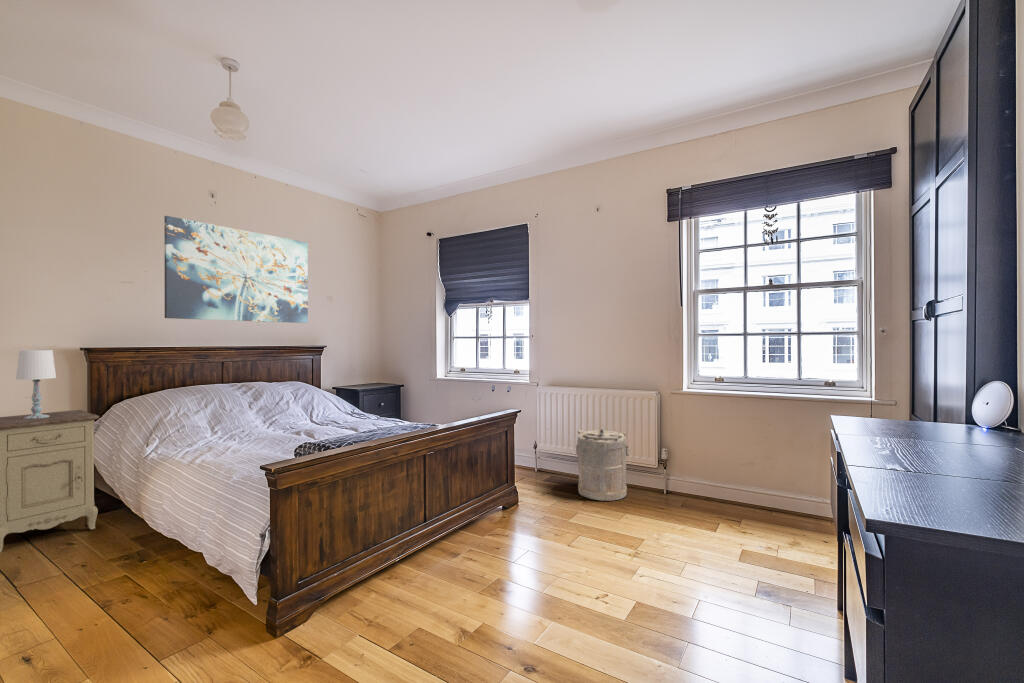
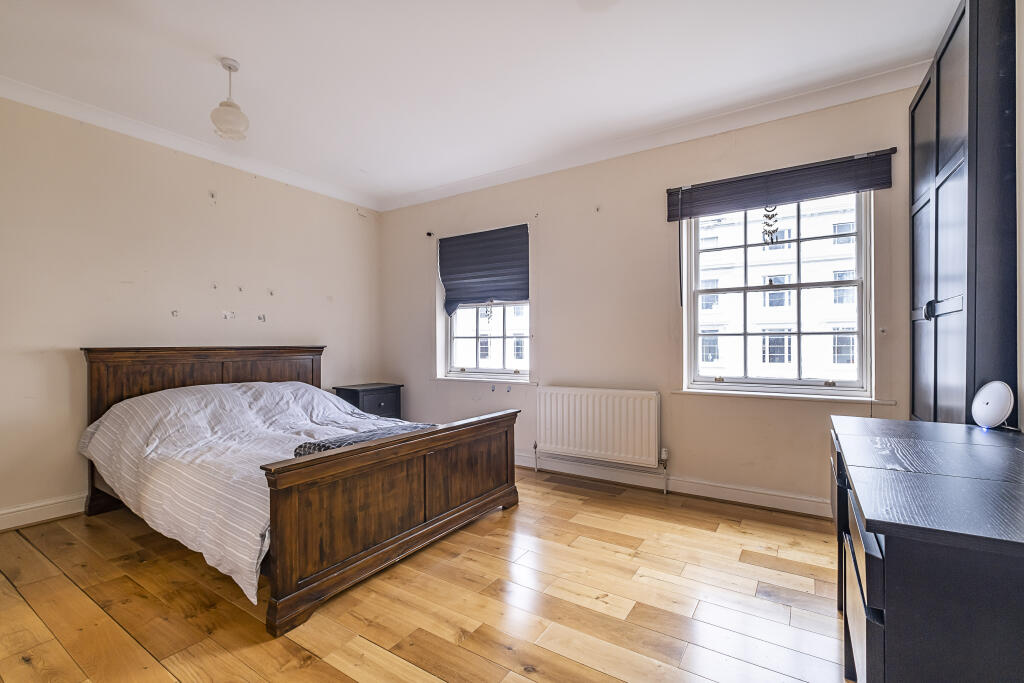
- nightstand [0,409,100,553]
- table lamp [15,349,57,419]
- wall art [163,215,309,324]
- laundry hamper [575,428,631,502]
